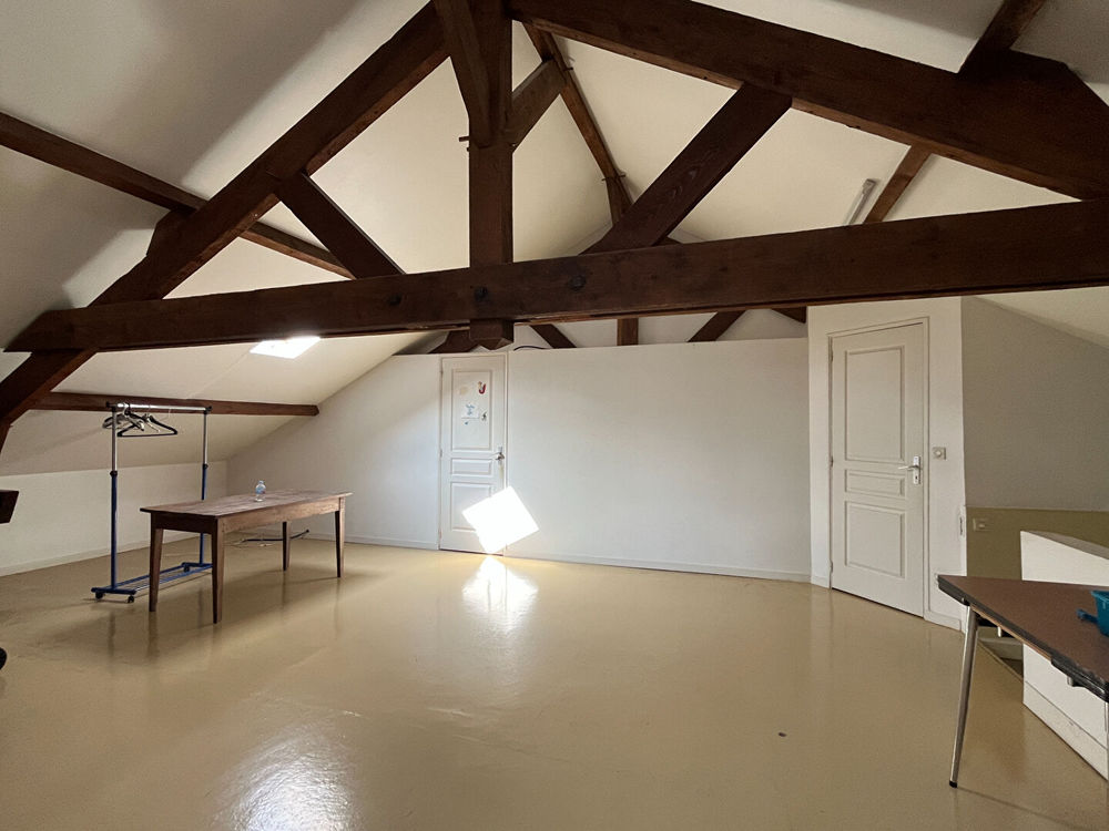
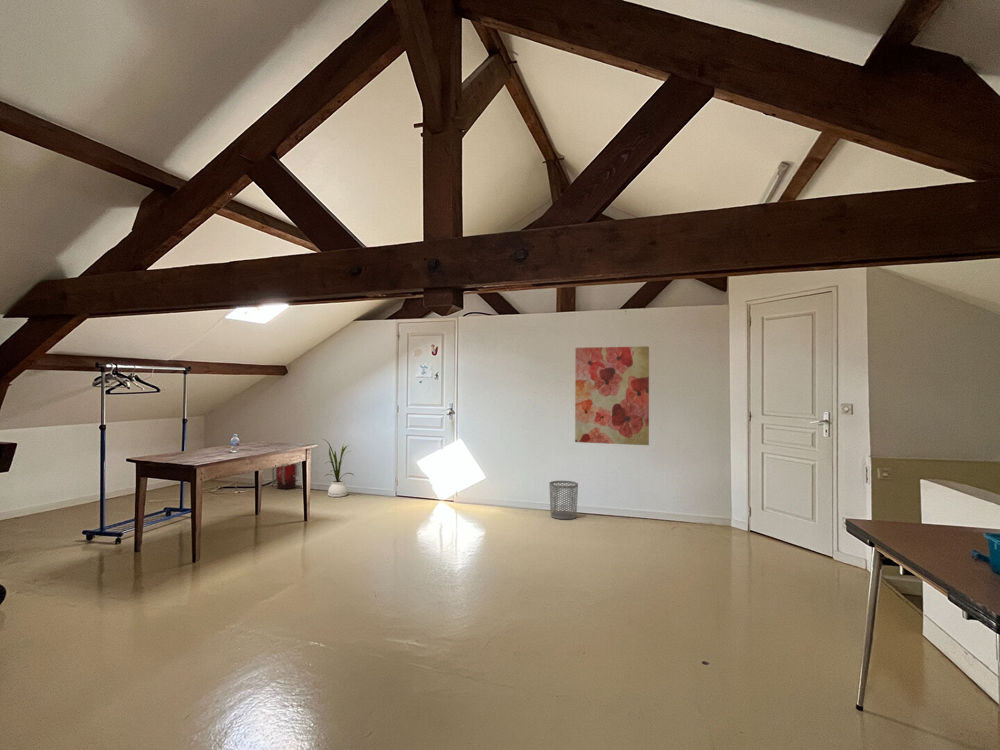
+ fire extinguisher [271,463,301,490]
+ waste bin [549,480,579,520]
+ wall art [574,345,650,446]
+ house plant [322,438,355,498]
